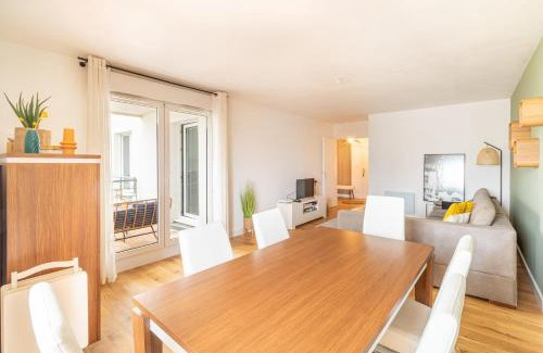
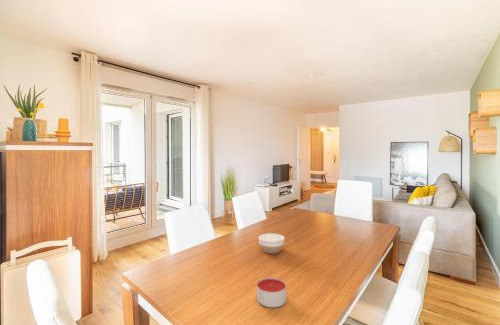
+ bowl [257,232,285,254]
+ candle [256,276,287,308]
